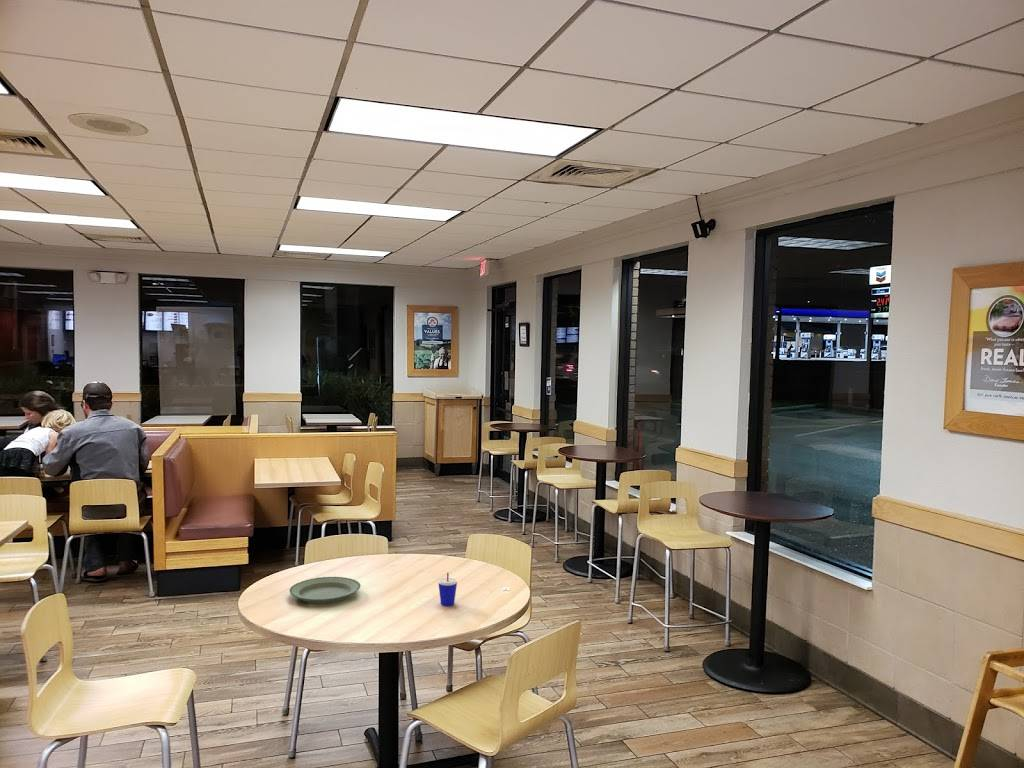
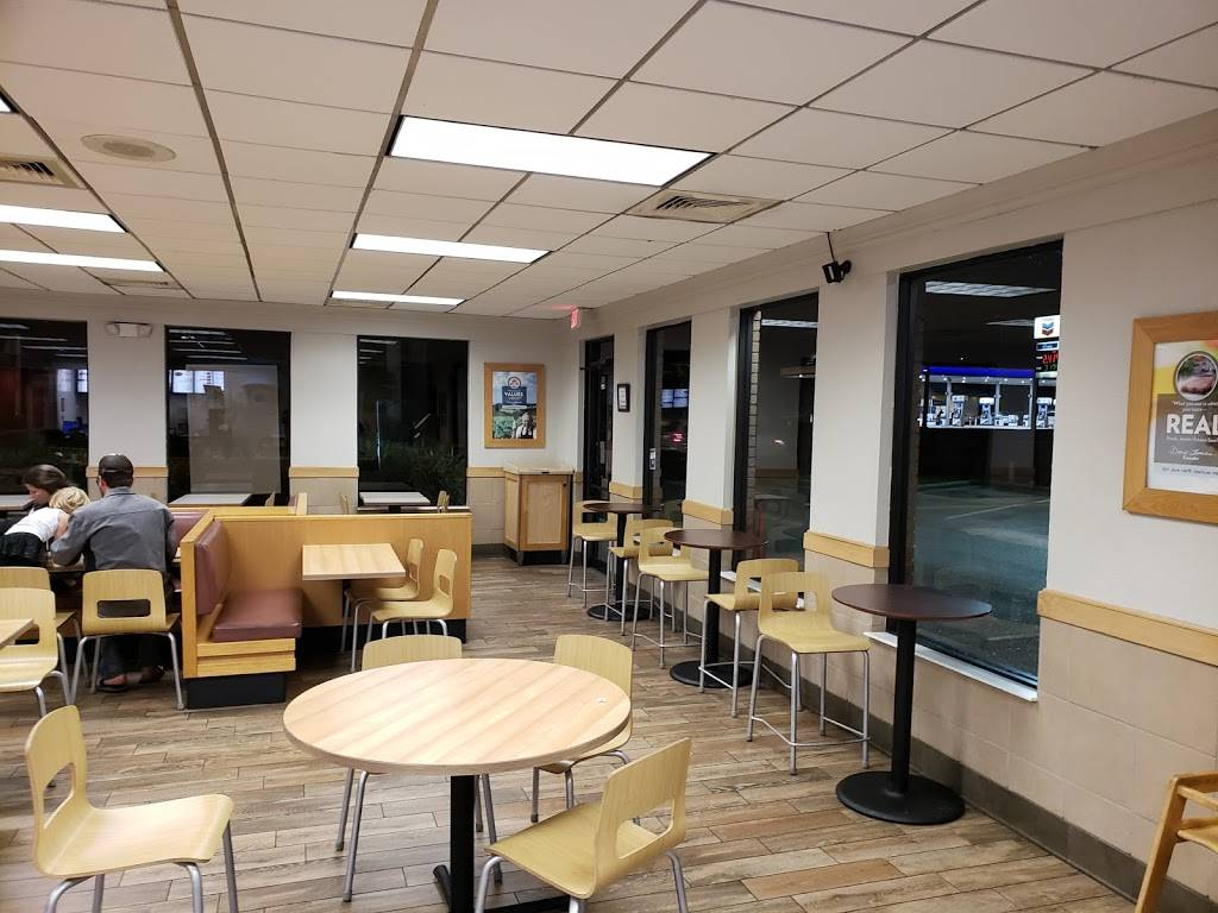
- plate [289,576,362,605]
- beverage cup [437,572,458,607]
